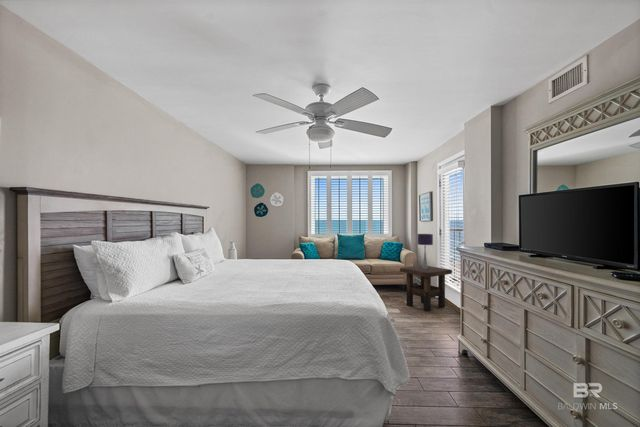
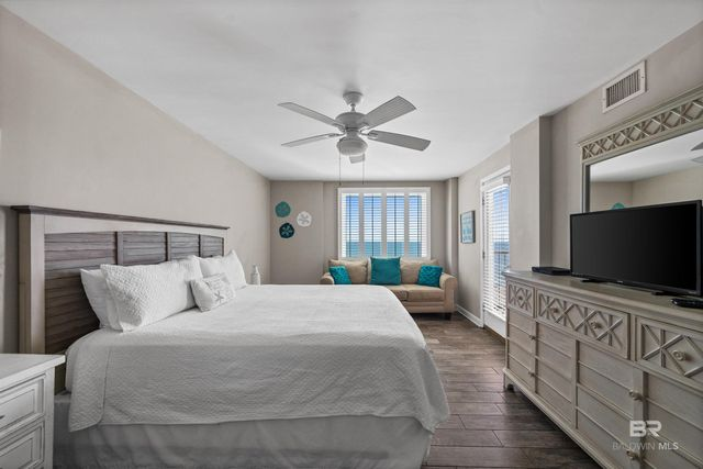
- side table [399,264,453,312]
- table lamp [416,233,434,268]
